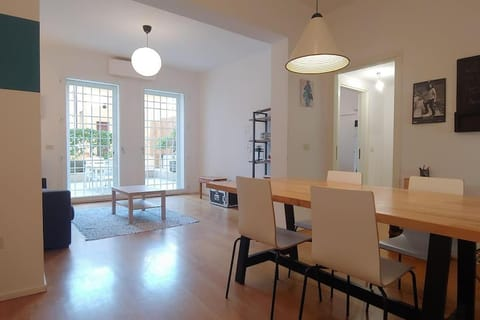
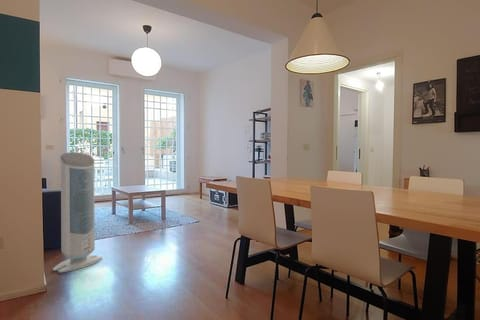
+ air purifier [52,151,103,274]
